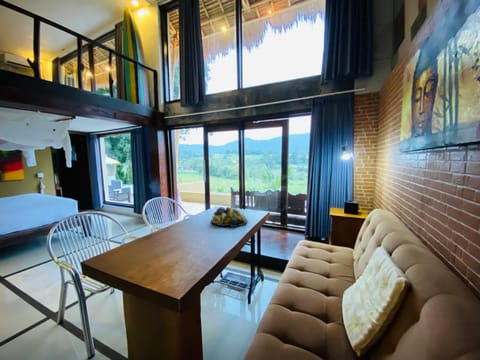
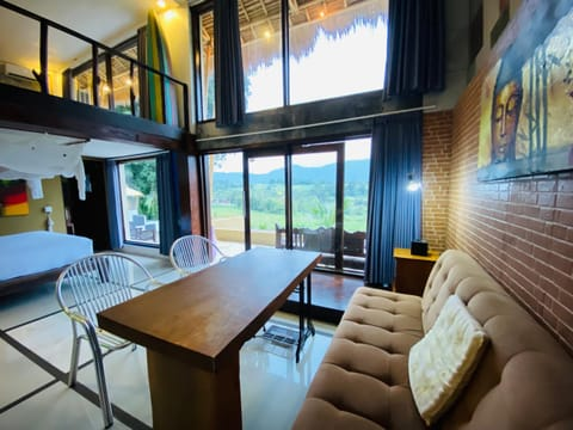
- fruit bowl [210,206,248,228]
